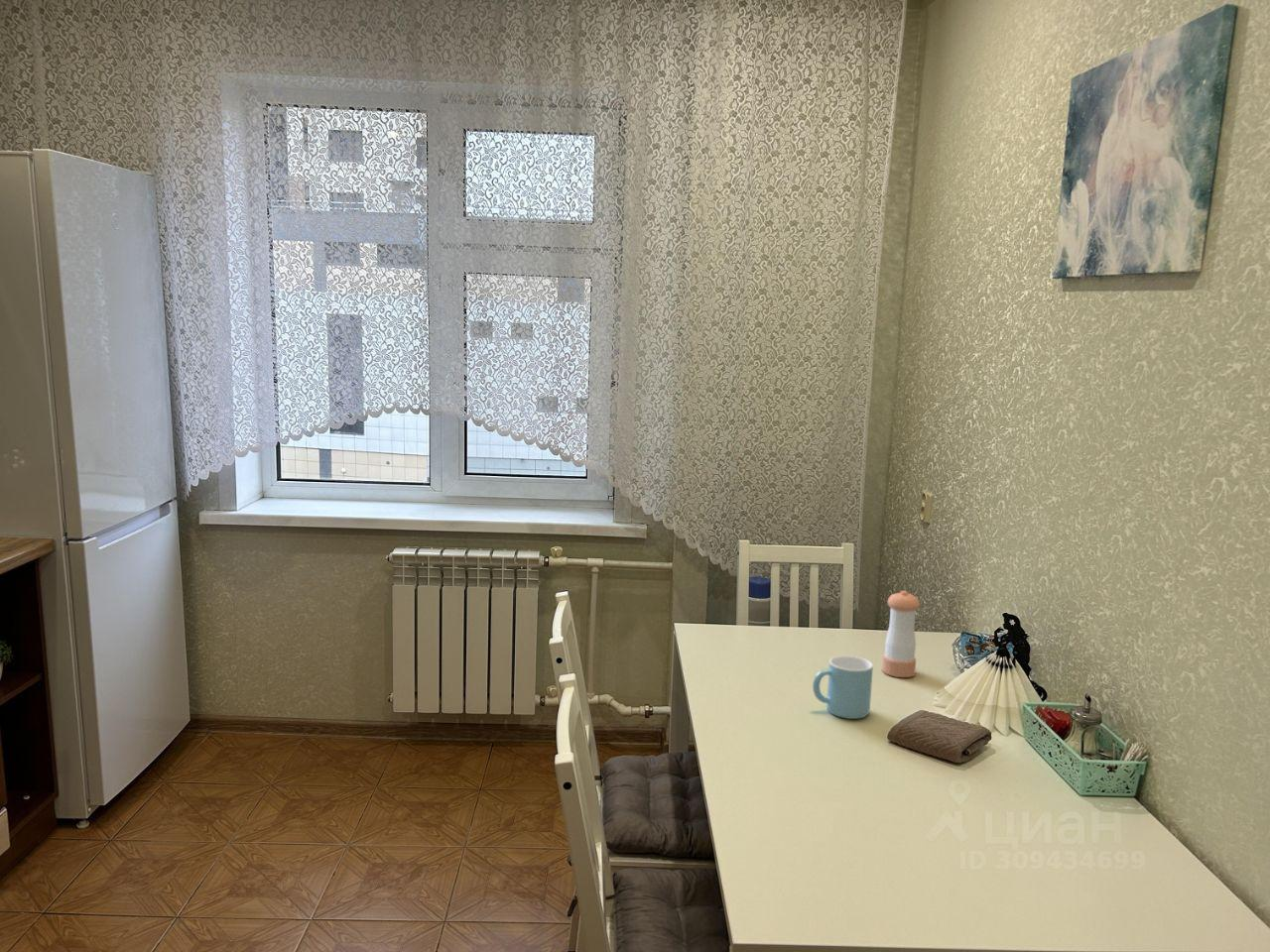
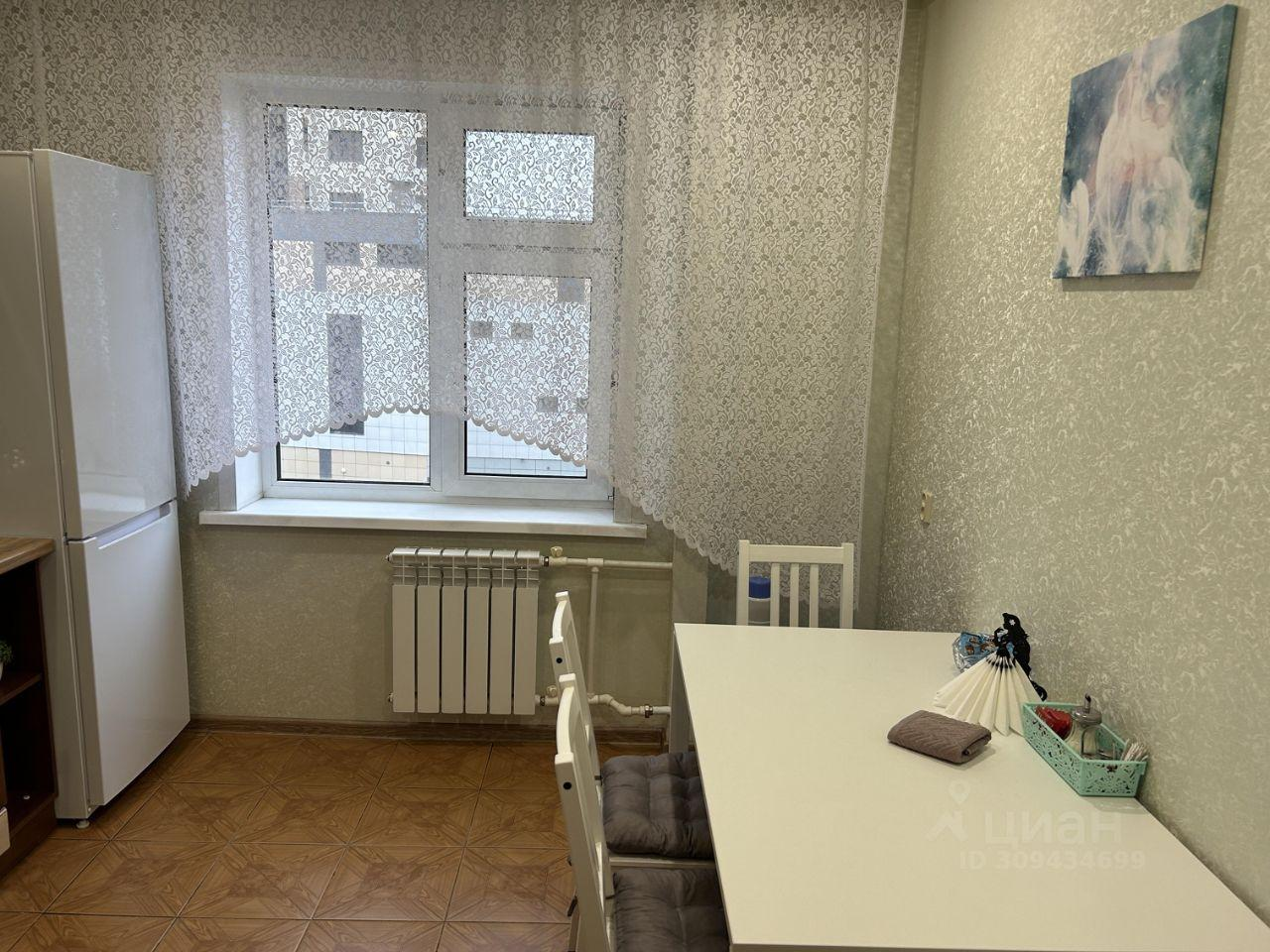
- mug [812,654,874,720]
- pepper shaker [881,590,921,678]
